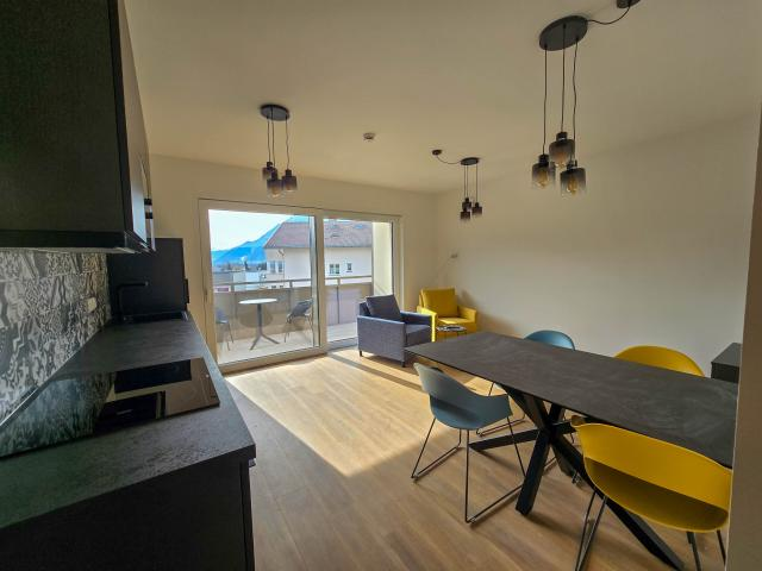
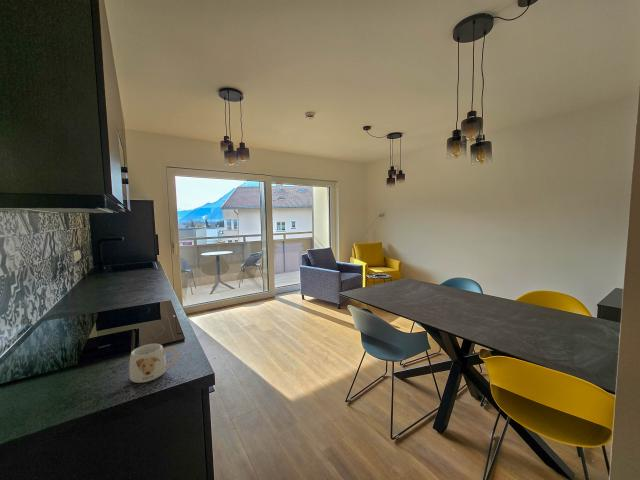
+ mug [128,343,180,384]
